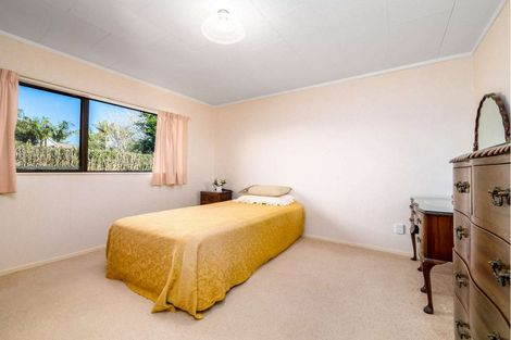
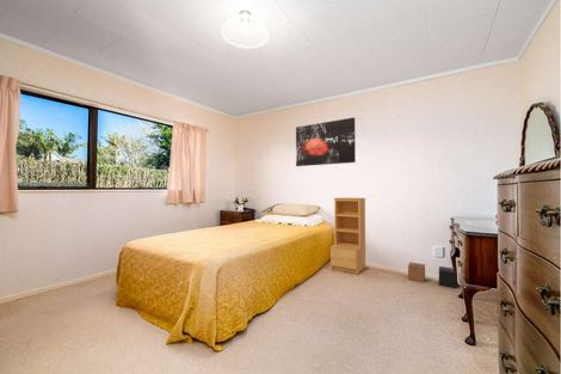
+ cardboard box [407,262,458,289]
+ bookshelf [329,196,366,275]
+ wall art [295,116,357,167]
